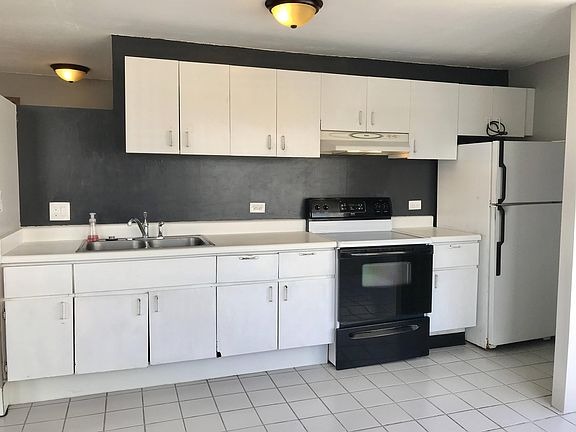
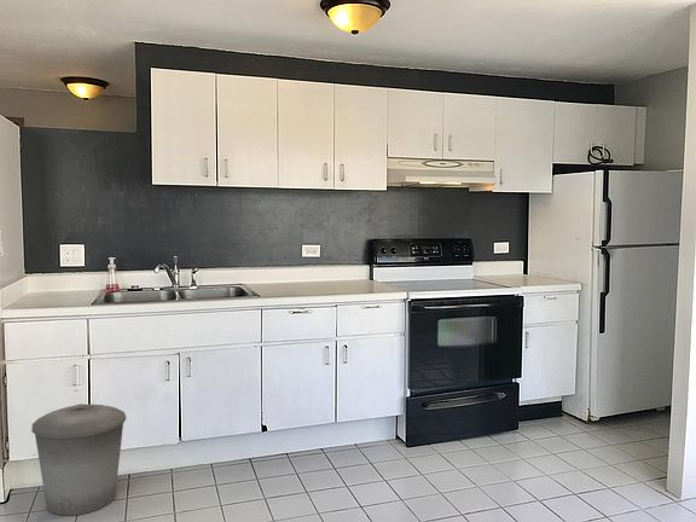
+ trash can [30,402,127,517]
